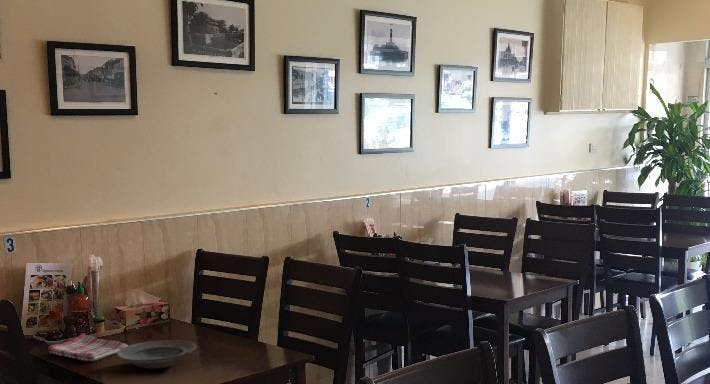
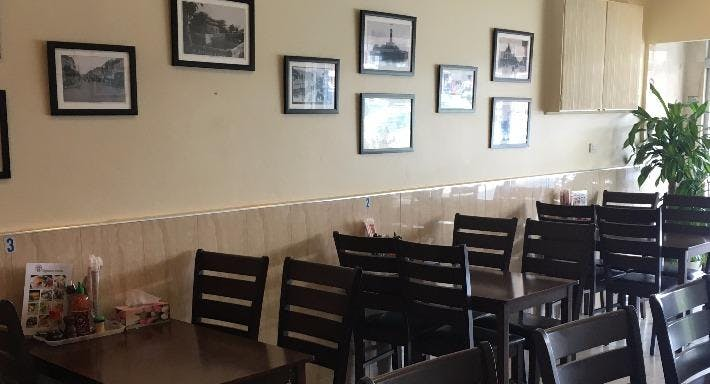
- plate [116,339,197,370]
- dish towel [47,332,129,362]
